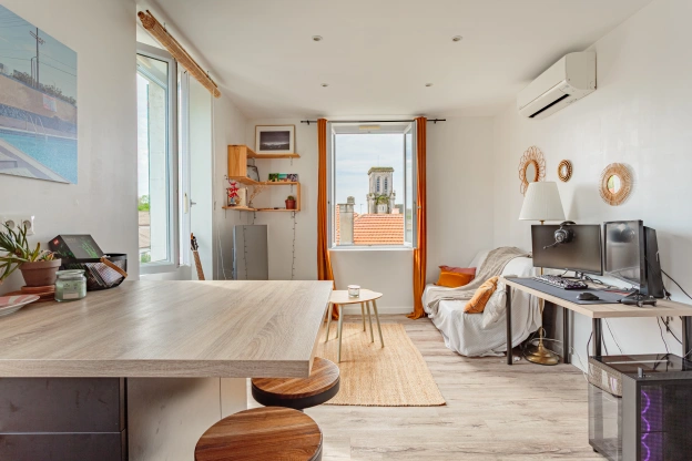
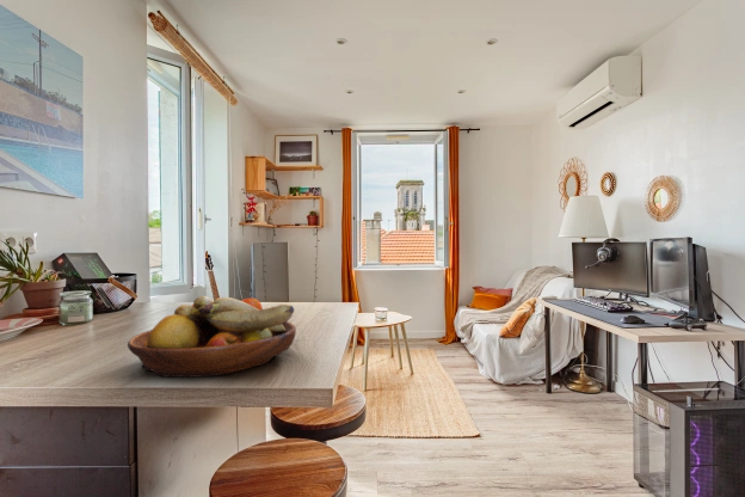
+ fruit bowl [127,295,297,379]
